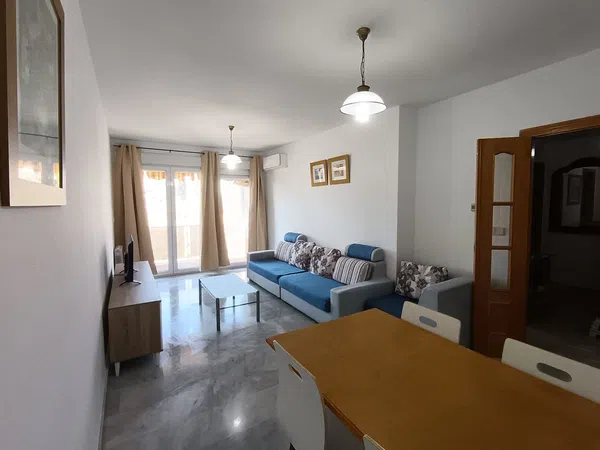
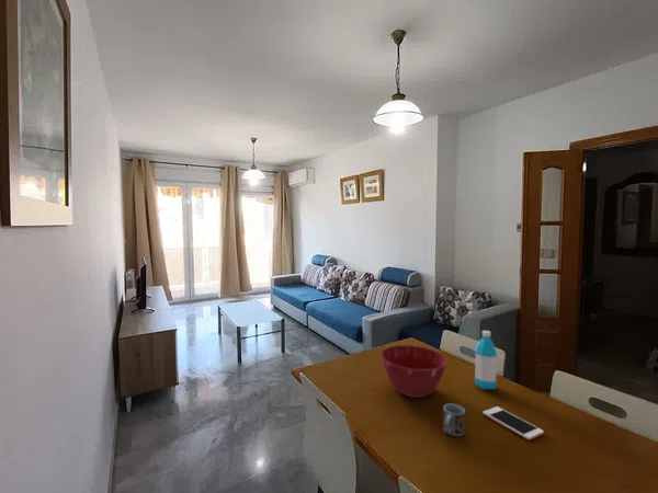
+ mixing bowl [379,344,449,399]
+ cell phone [481,405,545,442]
+ water bottle [474,330,498,390]
+ cup [442,403,466,437]
